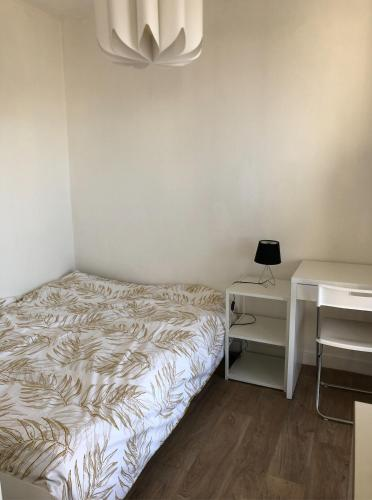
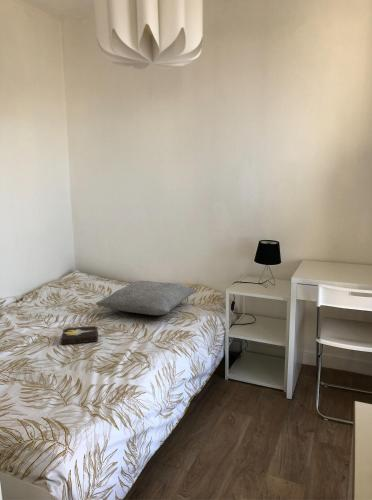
+ pillow [95,280,198,316]
+ hardback book [60,324,104,346]
